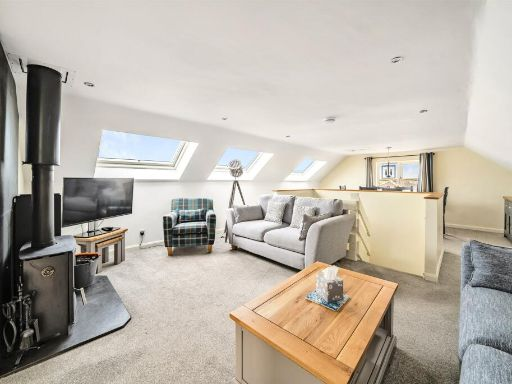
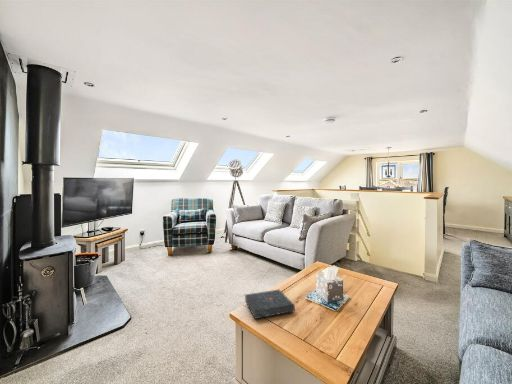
+ book [244,289,296,320]
